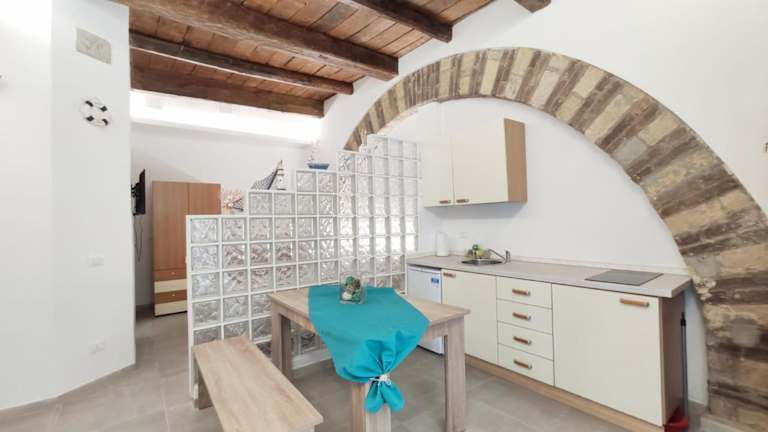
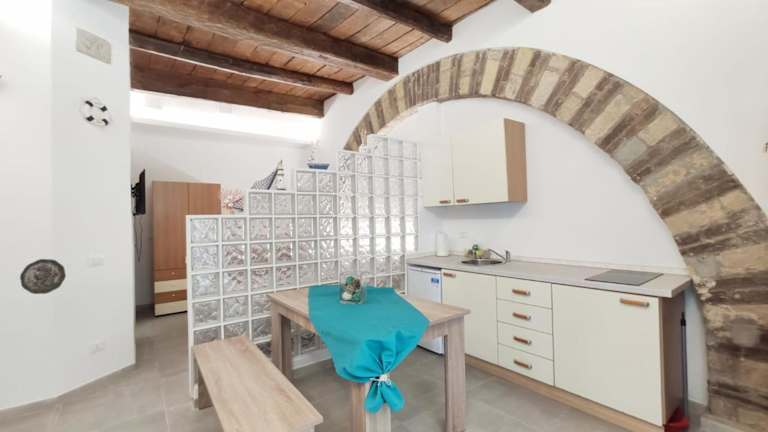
+ decorative plate [19,258,67,295]
